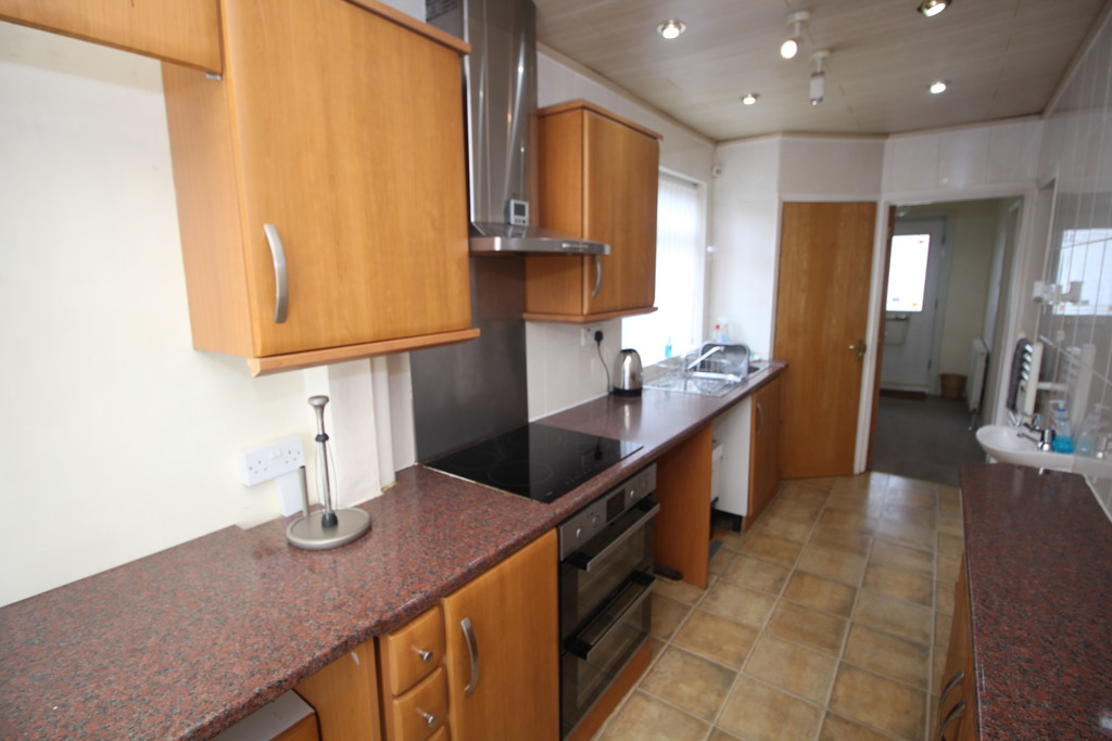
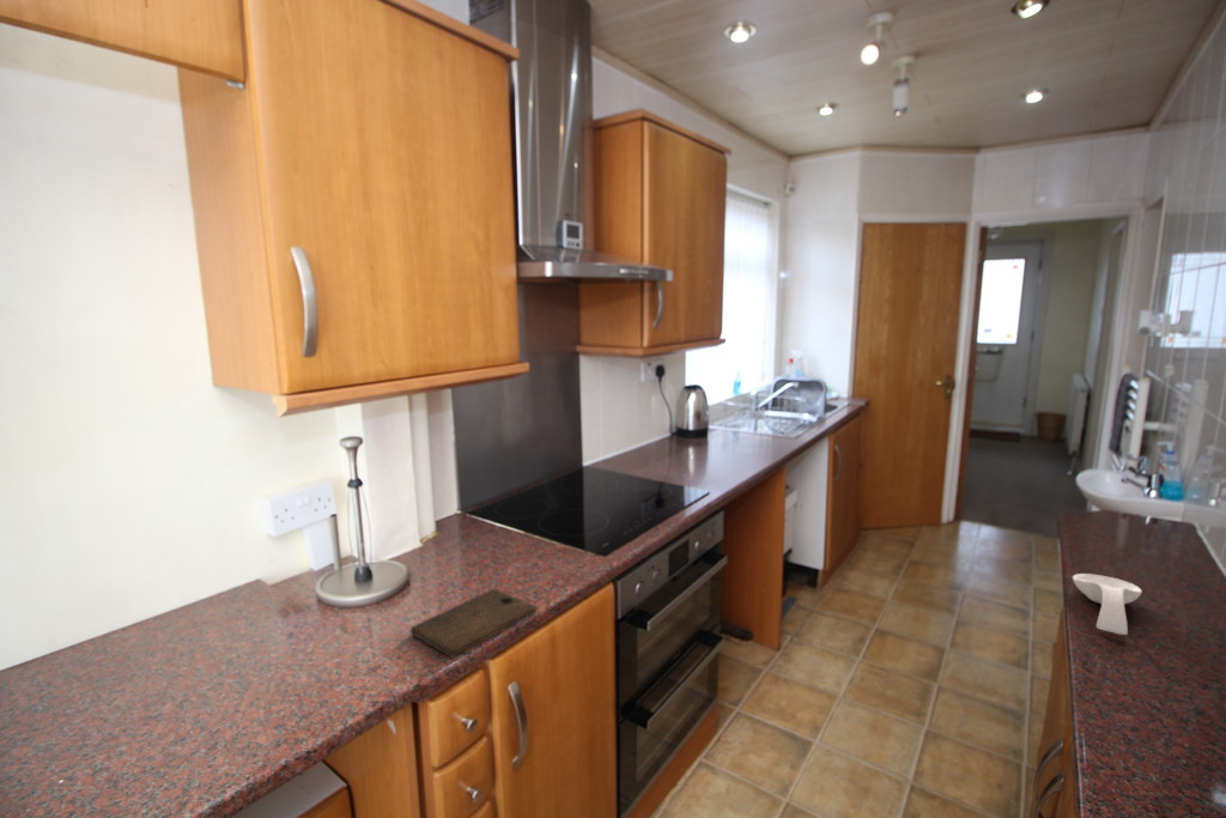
+ spoon rest [1072,572,1143,636]
+ cutting board [409,588,538,659]
